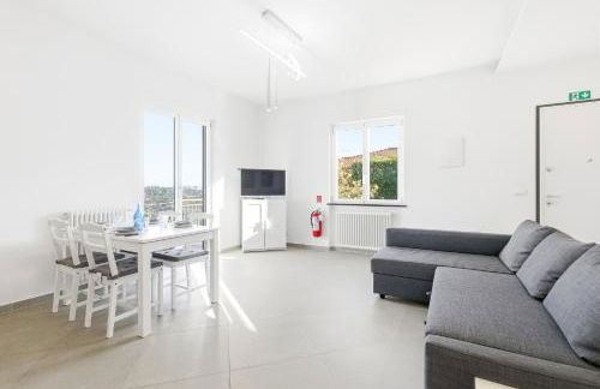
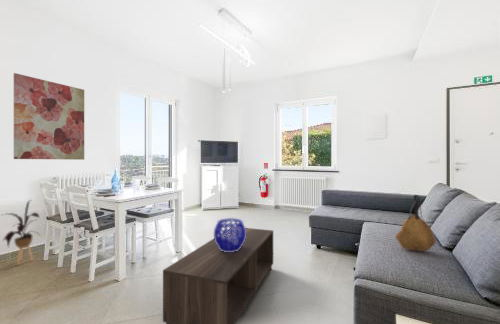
+ house plant [2,199,42,266]
+ coffee table [162,227,274,324]
+ wall art [13,72,85,161]
+ decorative bowl [213,217,246,252]
+ tote bag [394,194,438,252]
